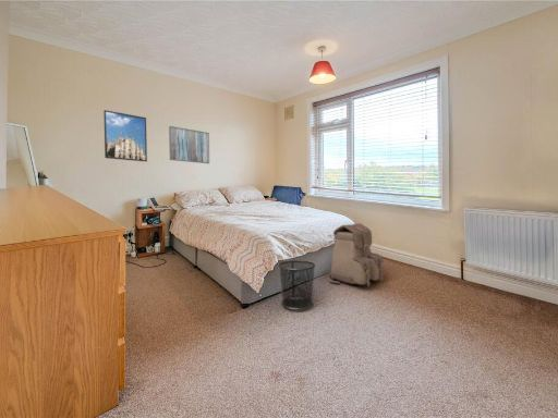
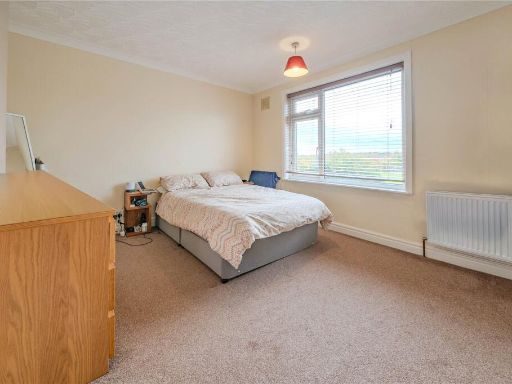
- waste bin [277,259,316,311]
- wall art [168,125,210,164]
- backpack [327,222,385,287]
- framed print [102,109,148,162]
